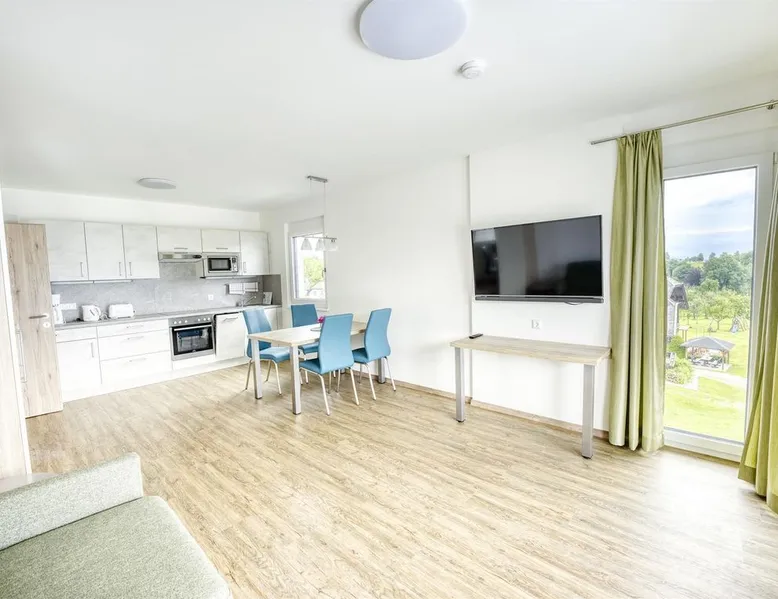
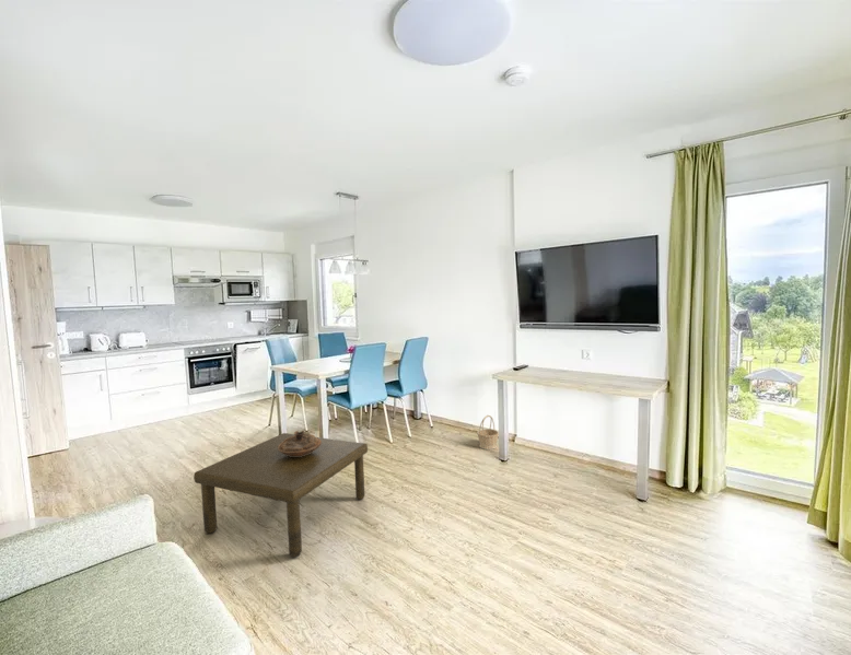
+ decorative bowl [278,430,322,457]
+ basket [476,414,500,451]
+ coffee table [193,432,369,559]
